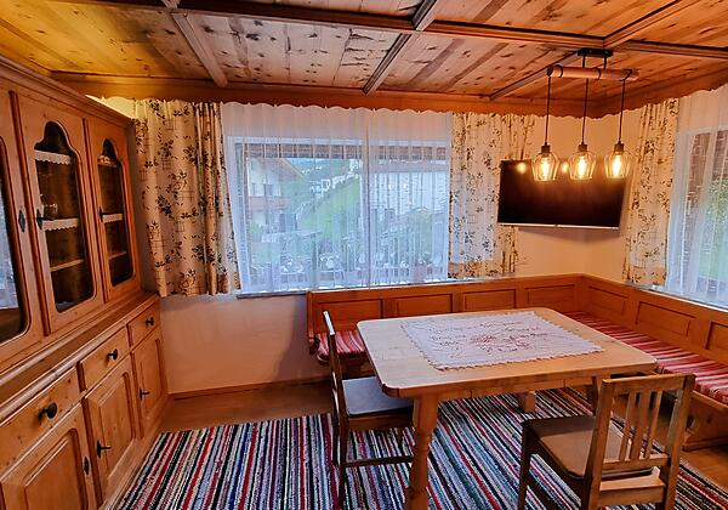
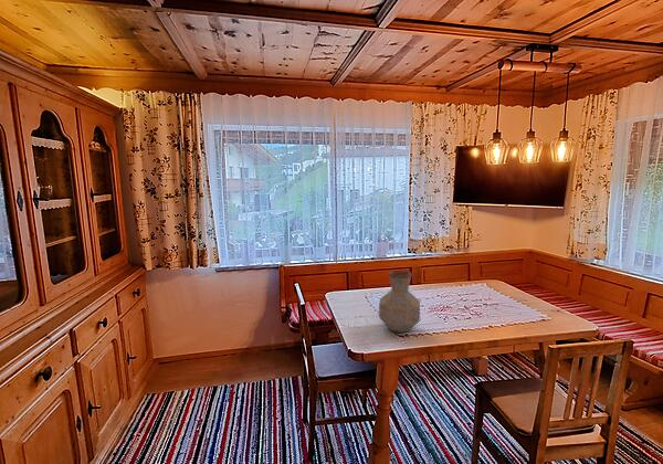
+ vase [378,270,421,334]
